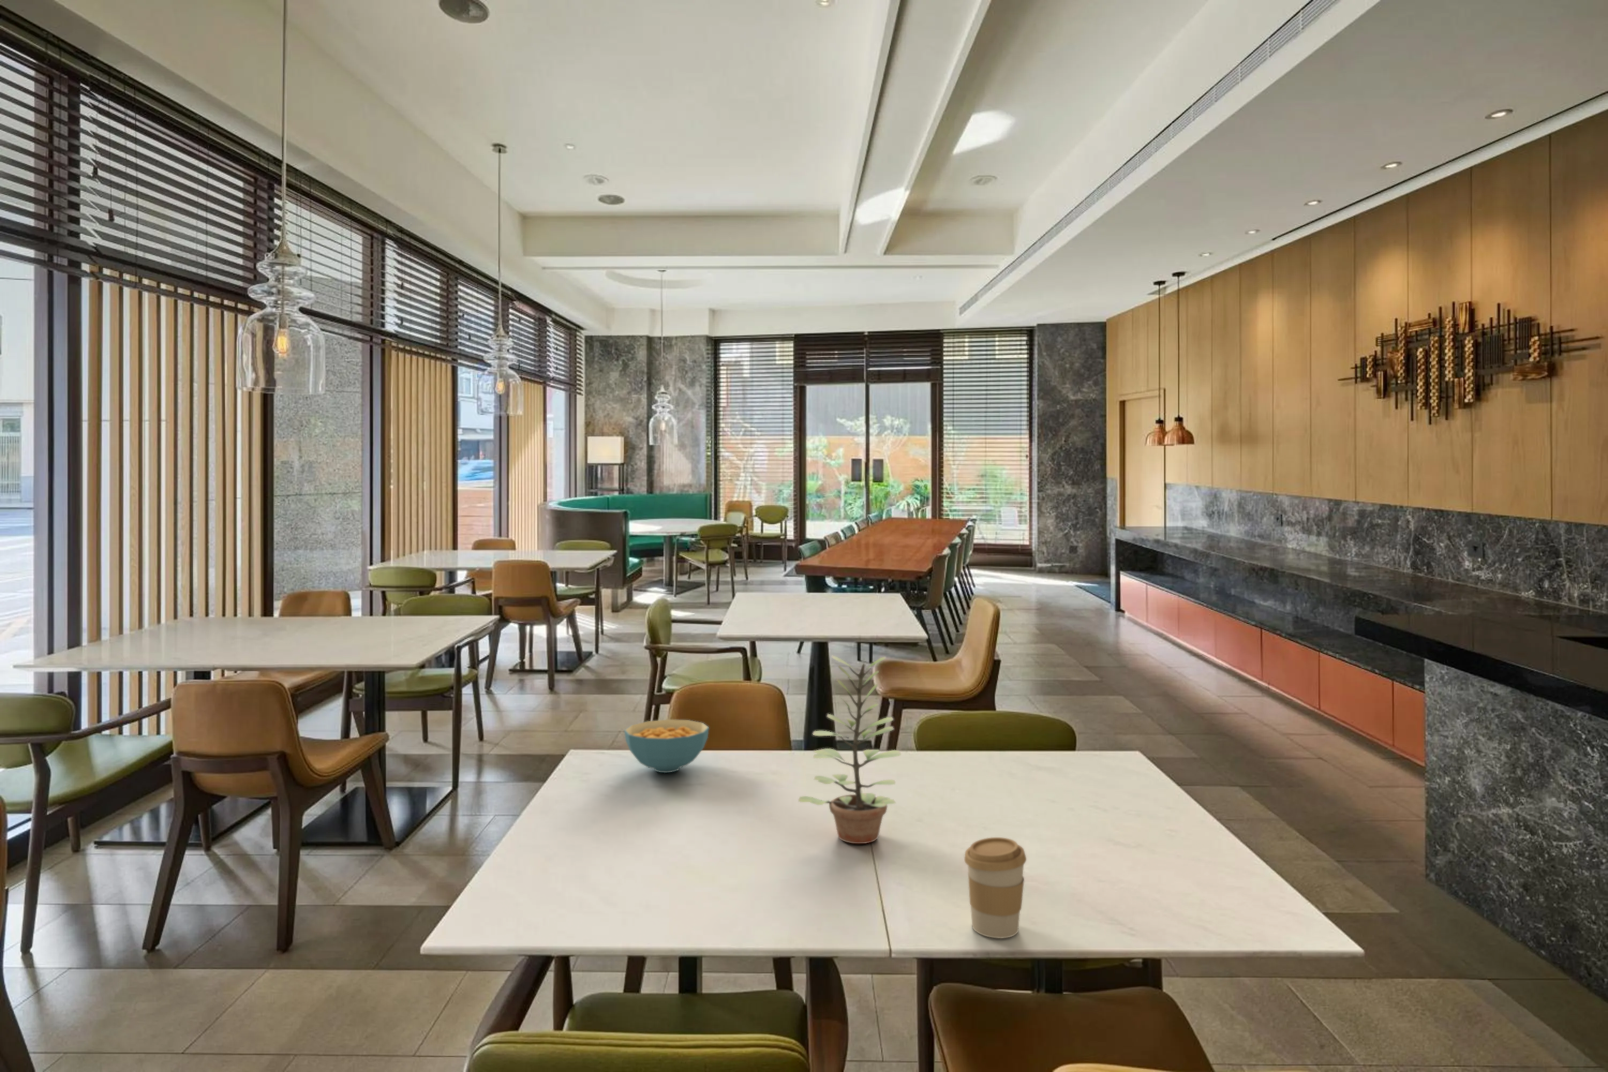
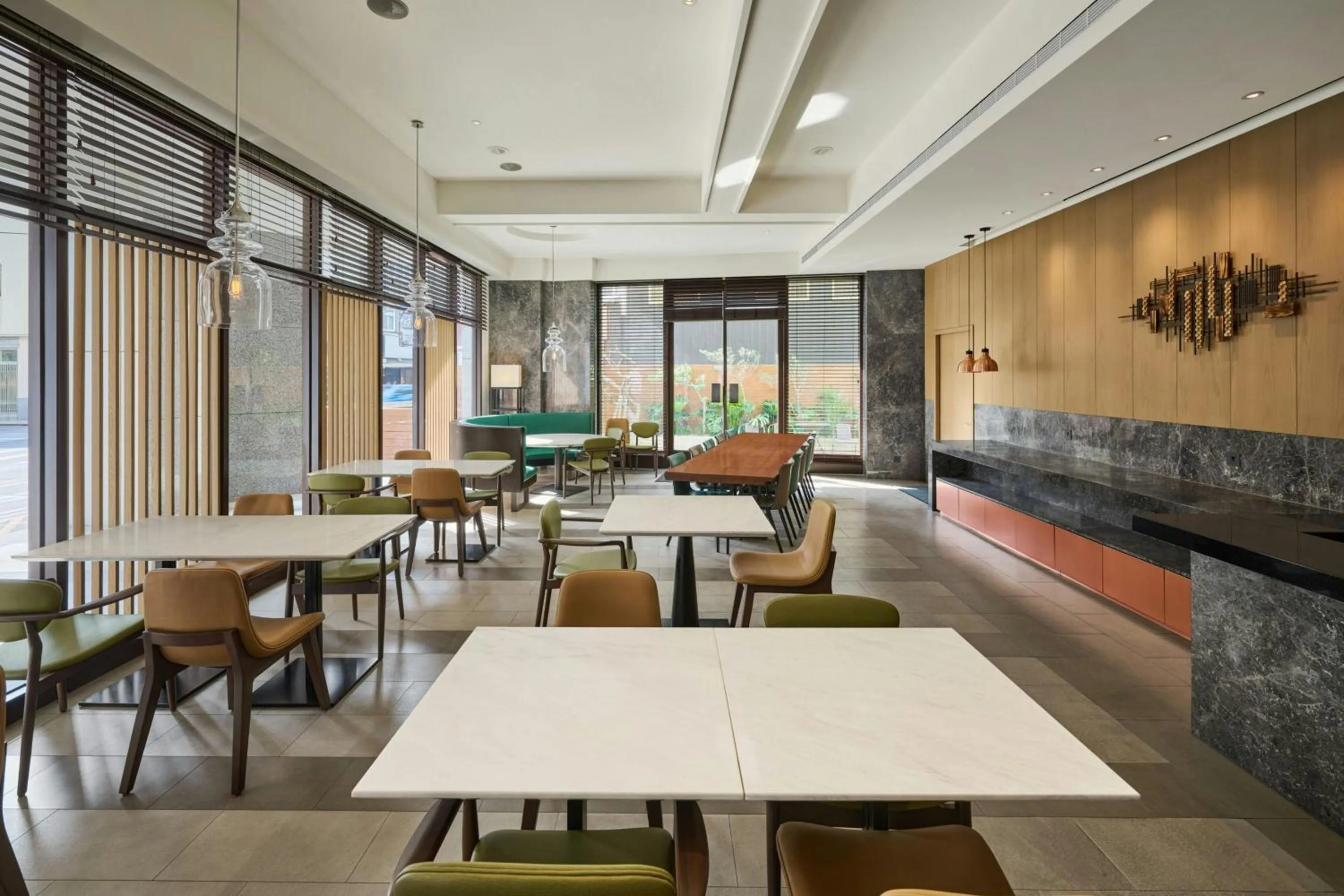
- cereal bowl [623,719,709,773]
- coffee cup [964,836,1027,939]
- plant [798,654,902,845]
